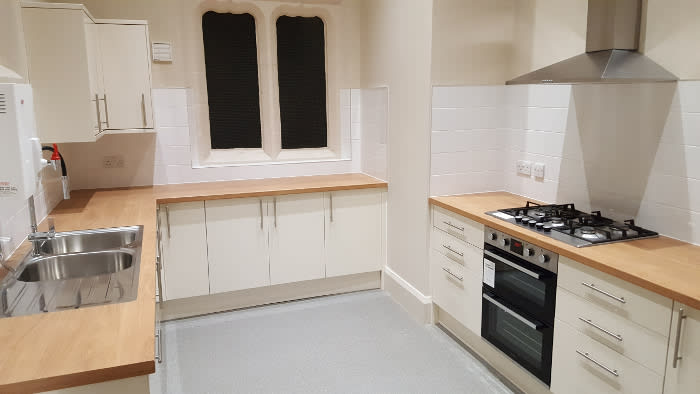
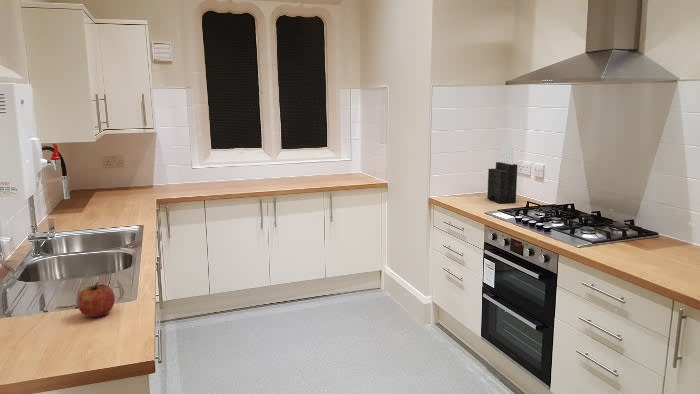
+ fruit [76,281,116,318]
+ knife block [486,143,518,204]
